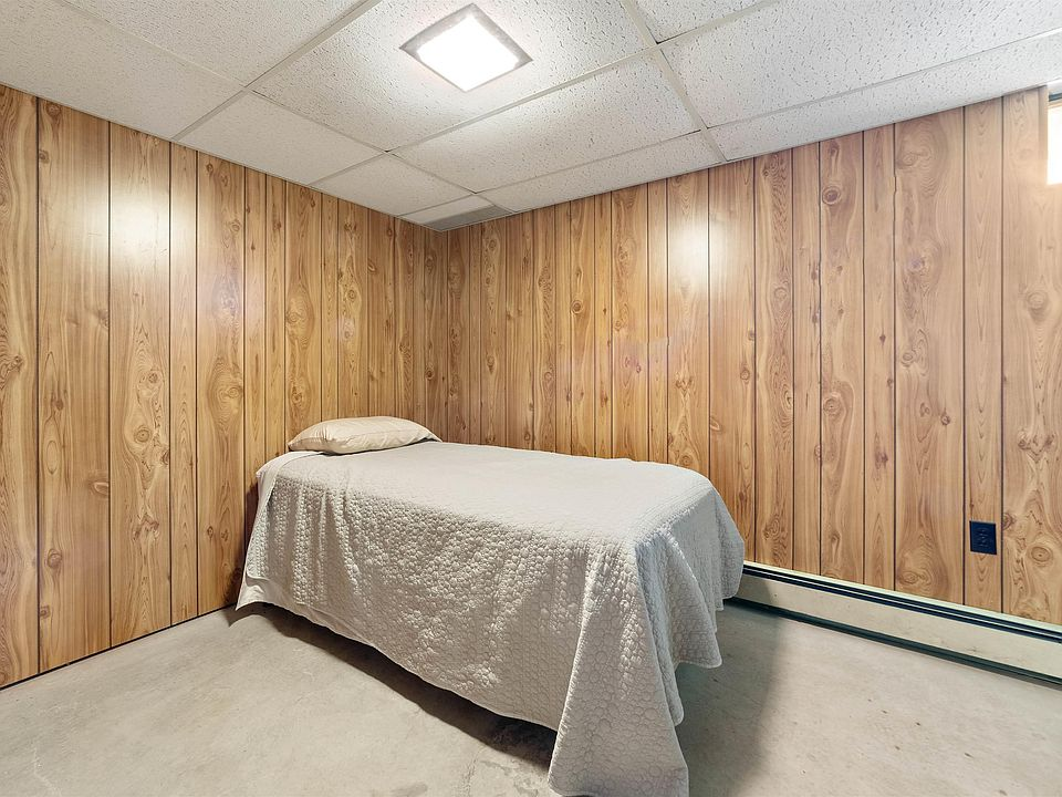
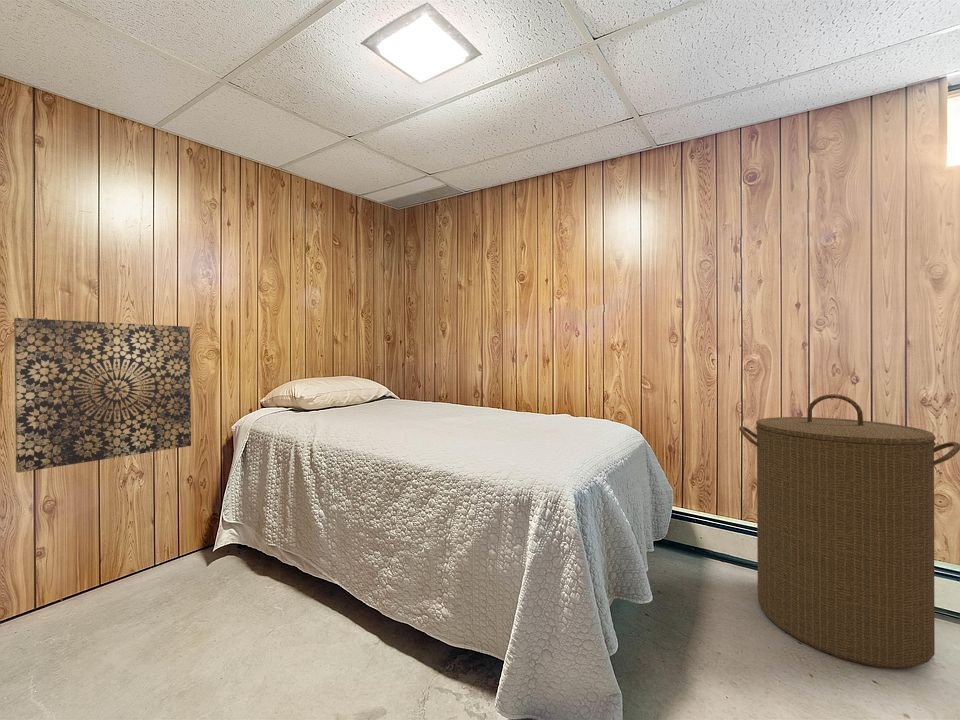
+ laundry hamper [738,393,960,669]
+ wall art [13,317,192,474]
